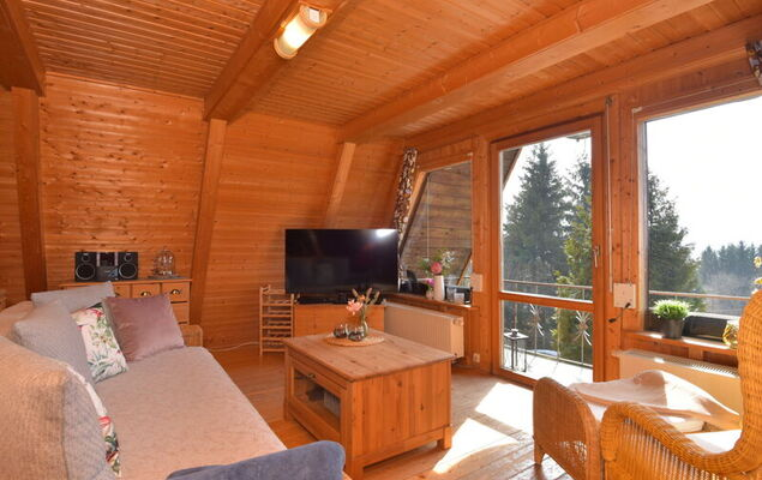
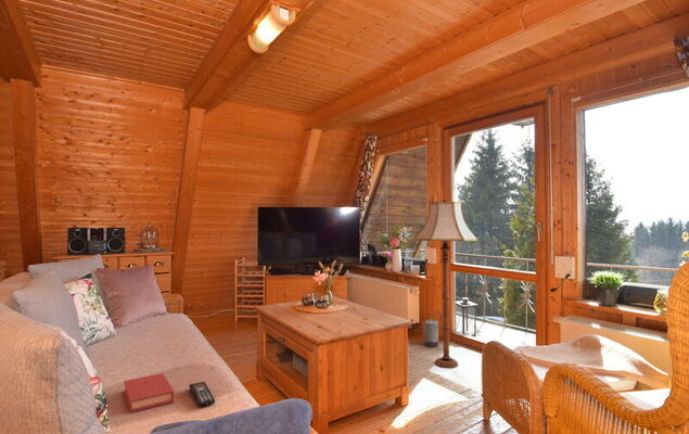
+ floor lamp [413,196,479,369]
+ watering can [419,309,443,348]
+ book [123,372,175,413]
+ remote control [188,381,216,408]
